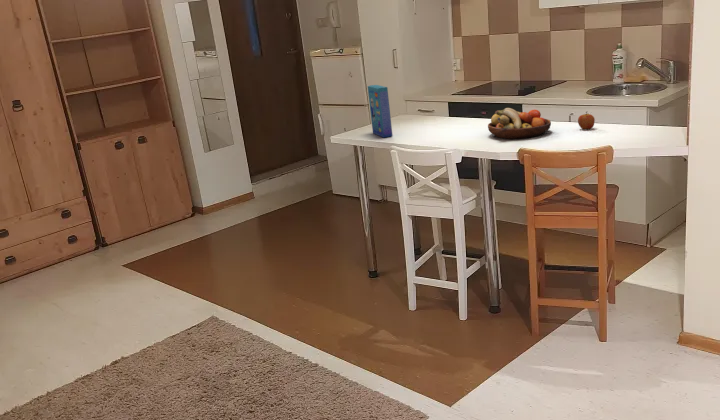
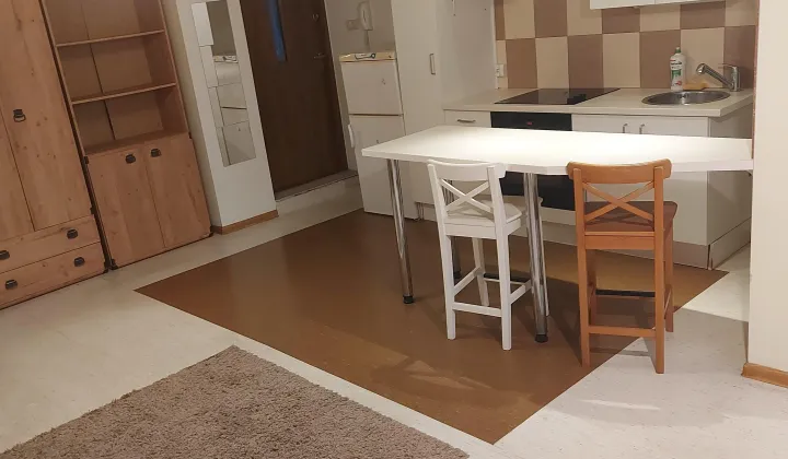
- cereal box [367,84,394,139]
- apple [577,111,596,130]
- fruit bowl [487,107,552,140]
